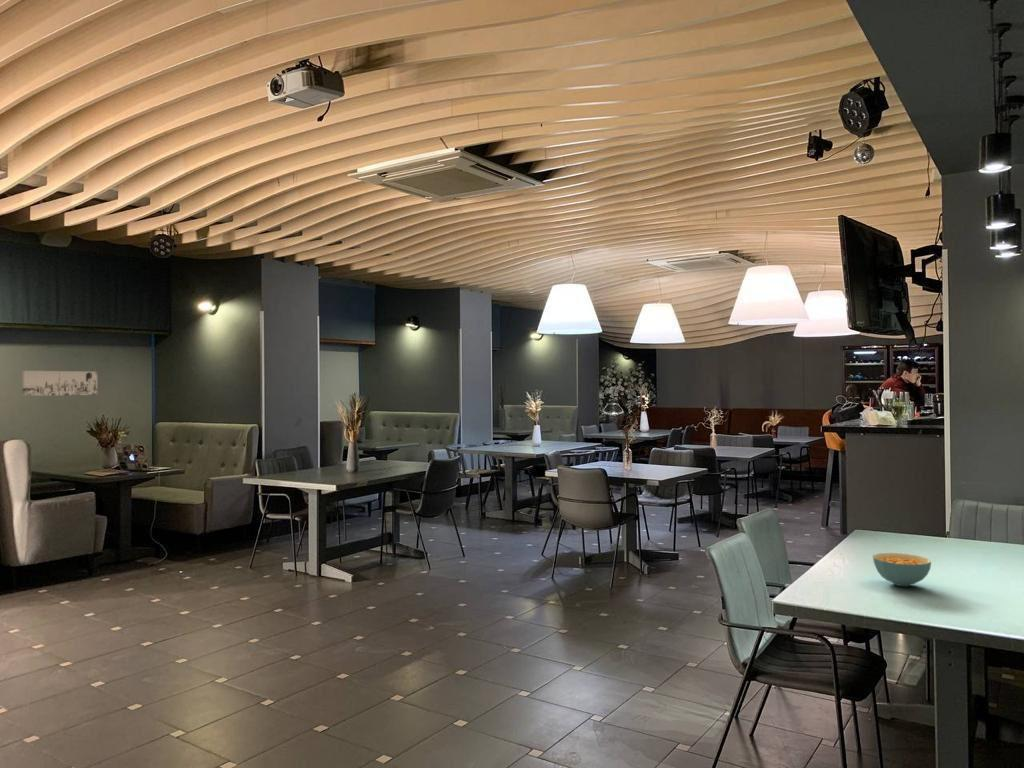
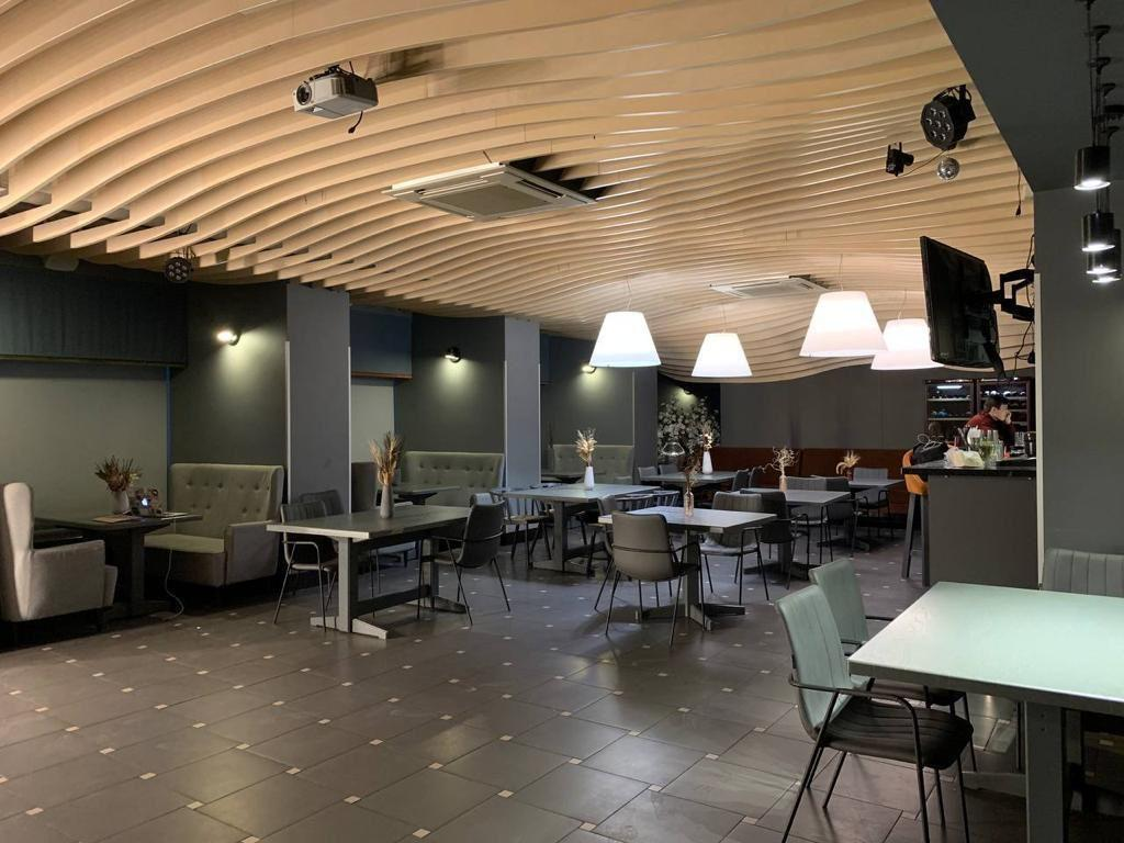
- wall art [21,370,98,397]
- cereal bowl [872,552,932,587]
